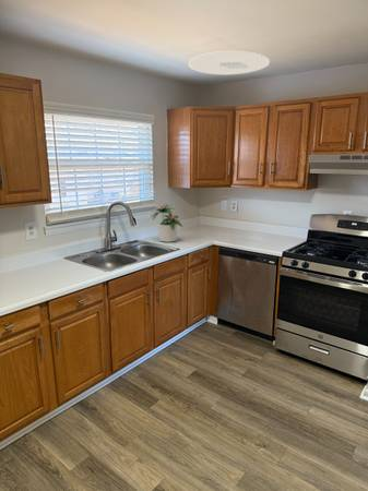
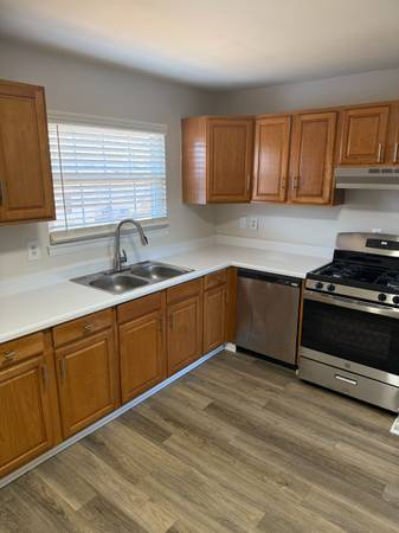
- potted plant [150,203,183,243]
- ceiling light [187,50,271,75]
